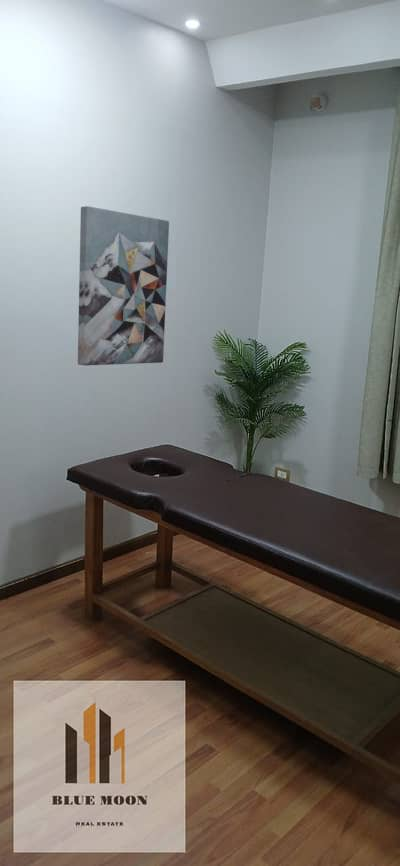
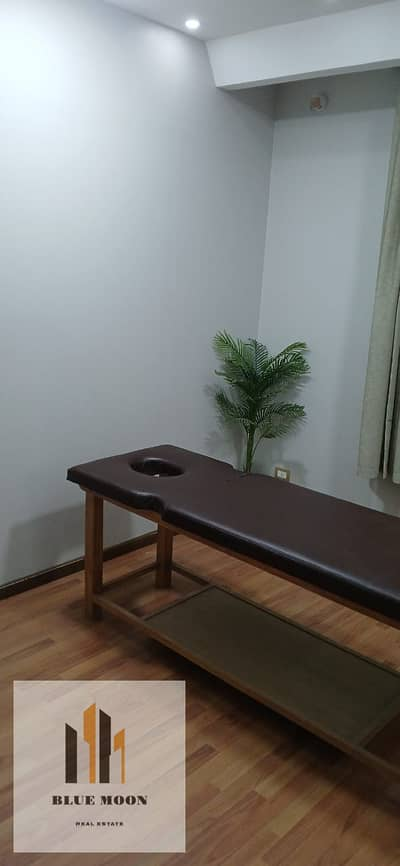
- wall art [77,205,170,367]
